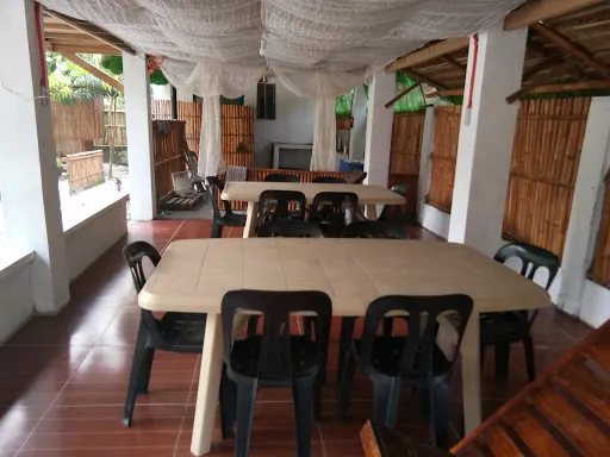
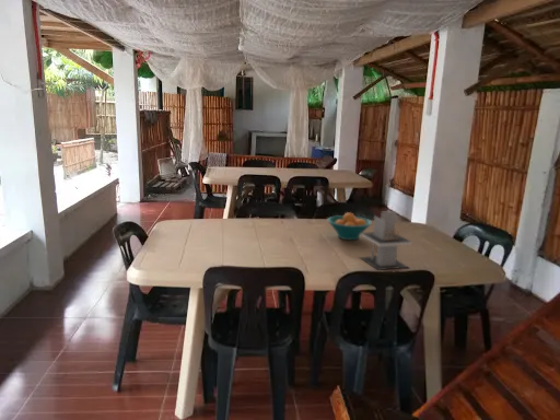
+ napkin holder [359,210,413,271]
+ fruit bowl [327,211,373,241]
